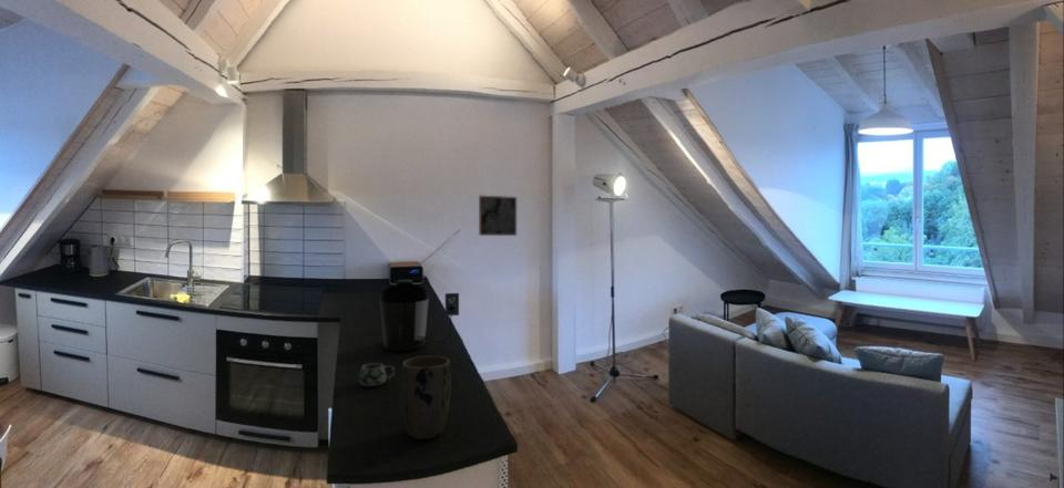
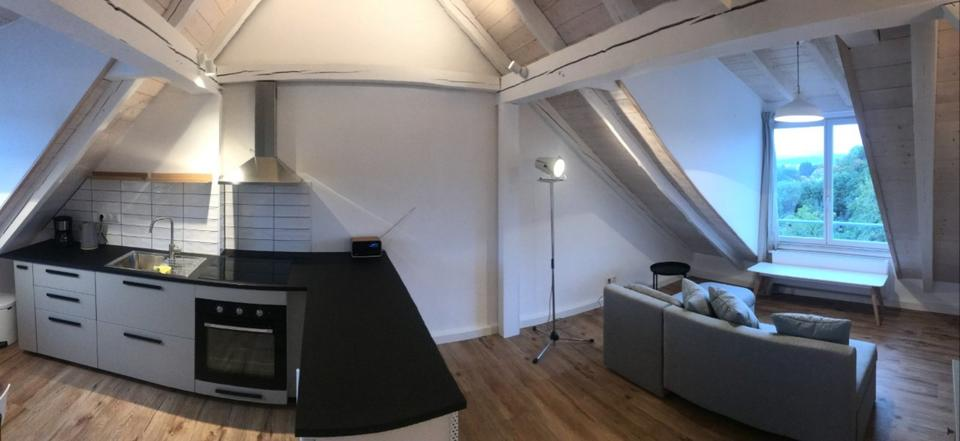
- coffee maker [379,279,460,352]
- wall art [478,195,518,237]
- mug [358,362,396,387]
- plant pot [400,355,452,440]
